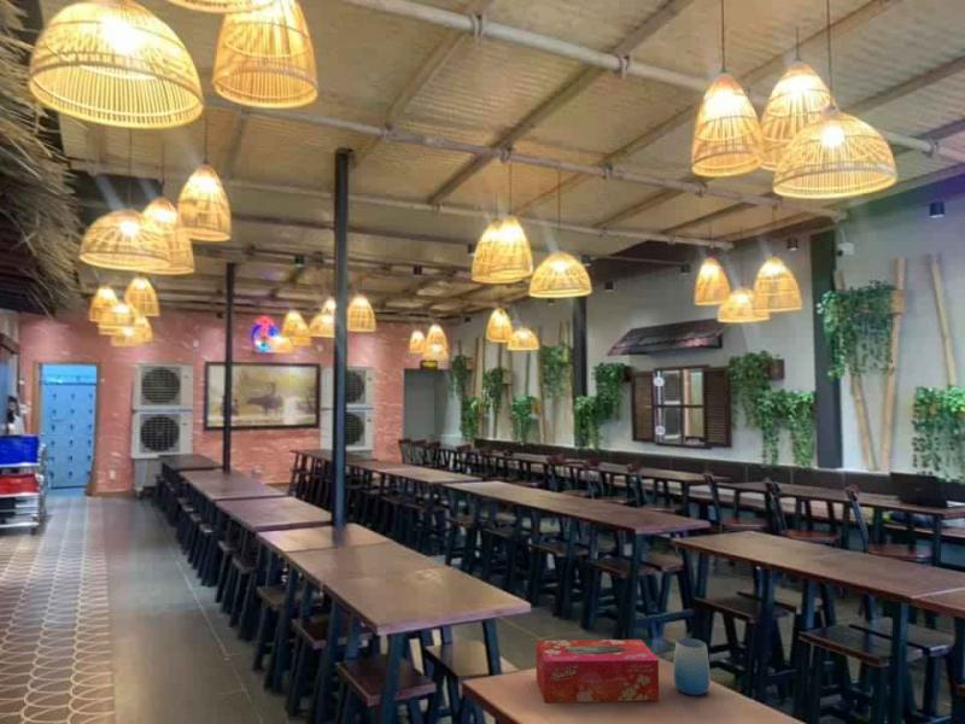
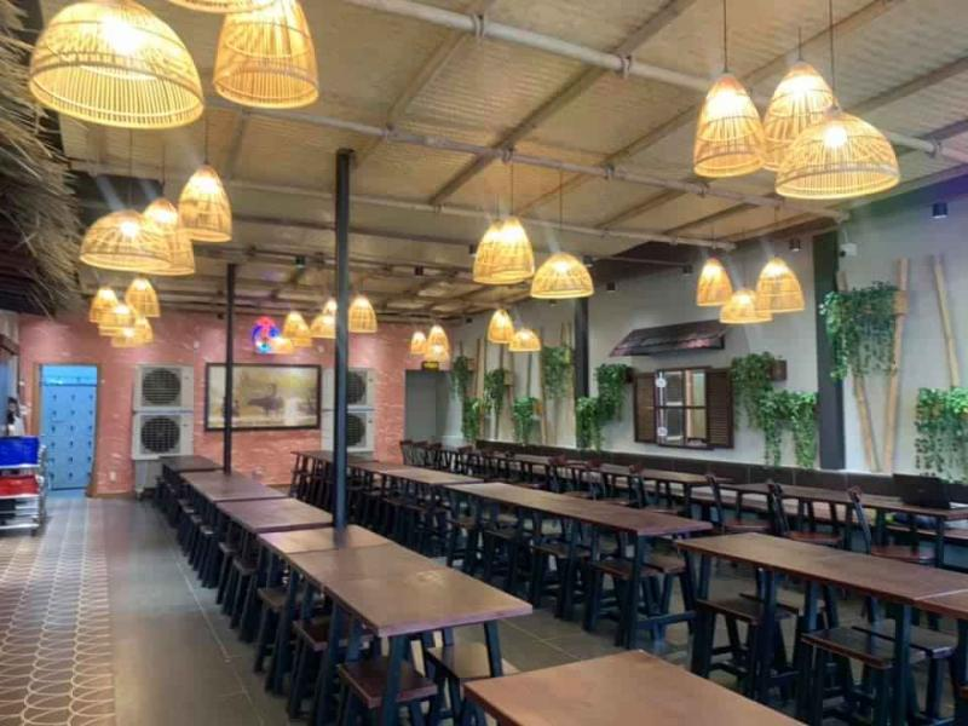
- cup [672,637,712,696]
- tissue box [536,638,660,703]
